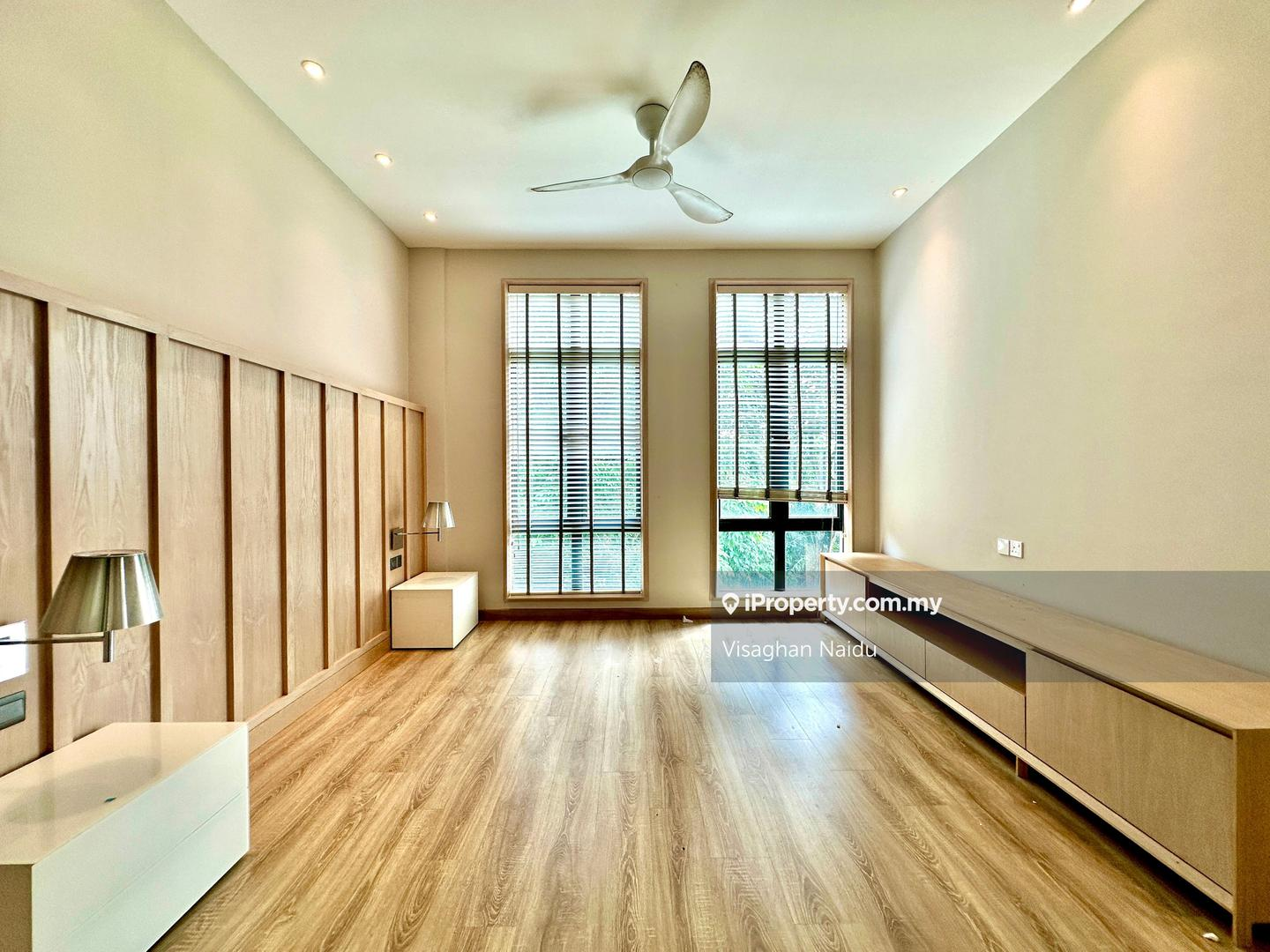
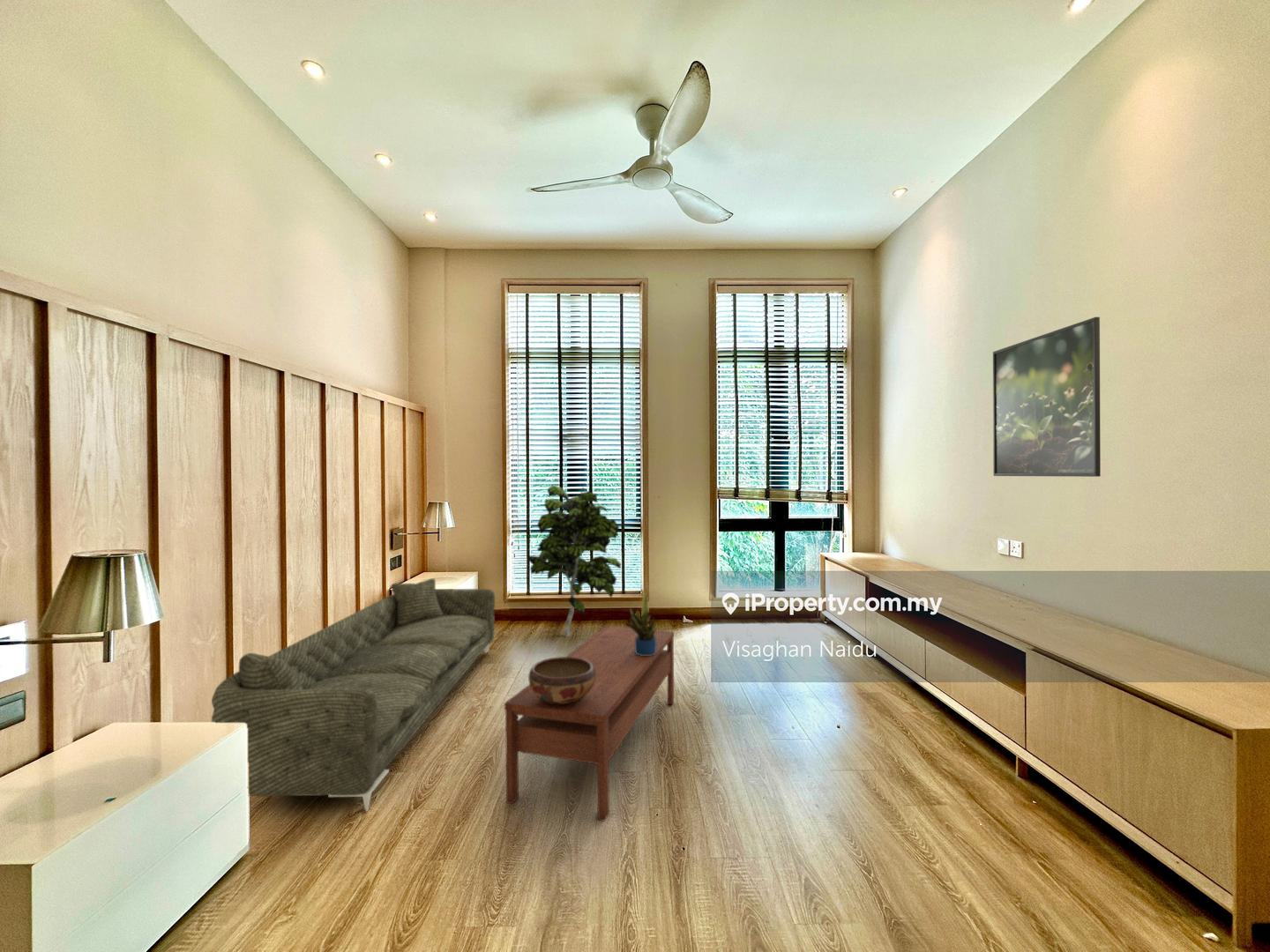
+ decorative bowl [527,656,596,705]
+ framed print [992,316,1102,478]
+ coffee table [504,625,675,822]
+ sofa [211,577,496,813]
+ potted plant [624,590,662,656]
+ indoor plant [527,484,622,637]
